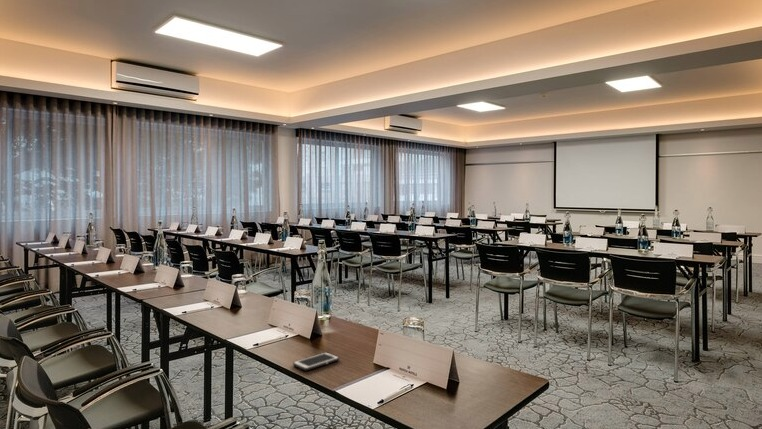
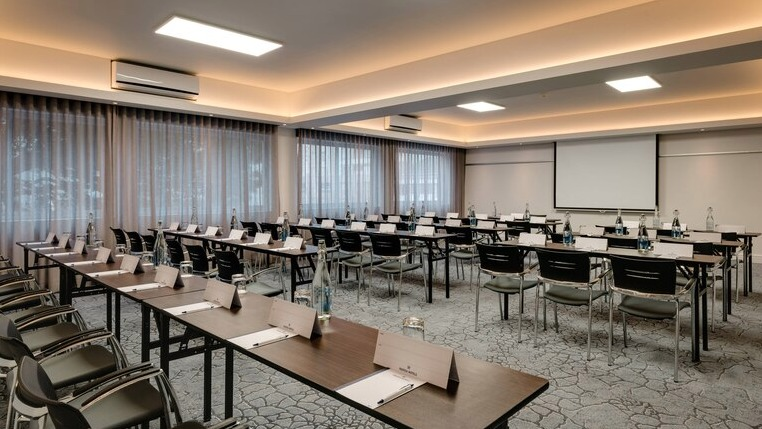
- cell phone [292,351,340,371]
